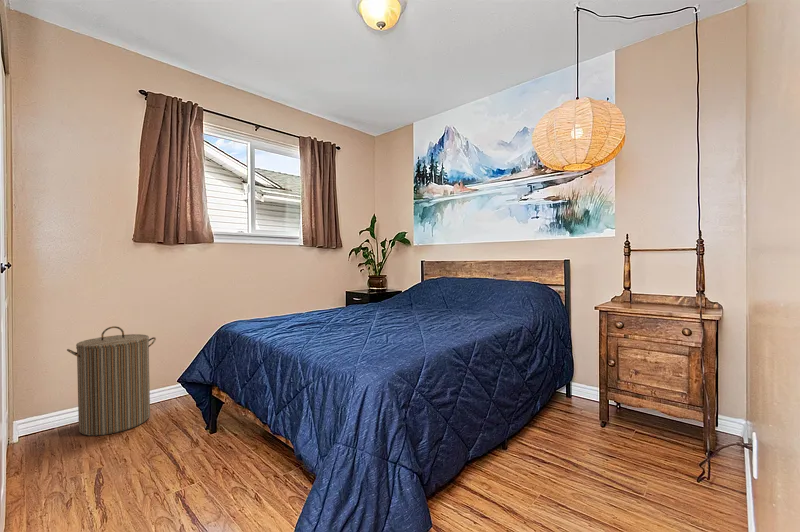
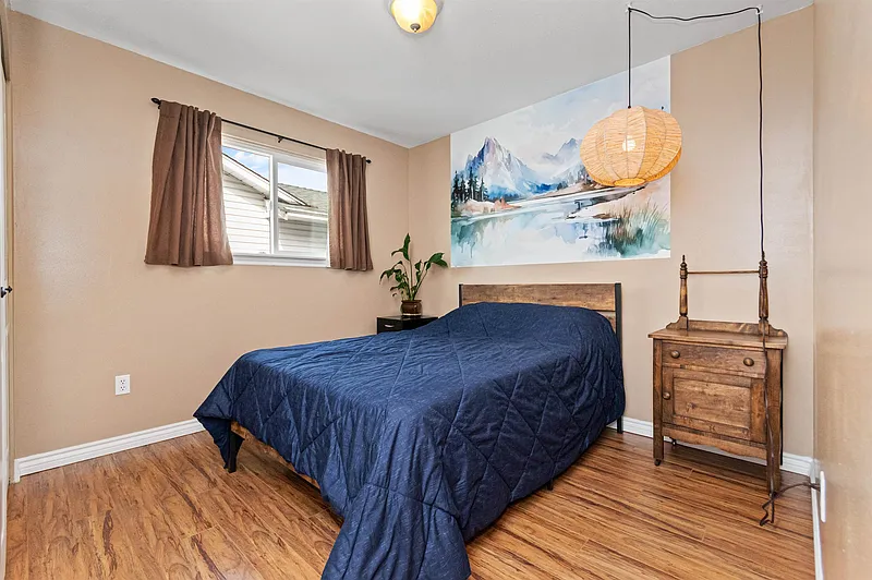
- laundry hamper [66,325,157,437]
